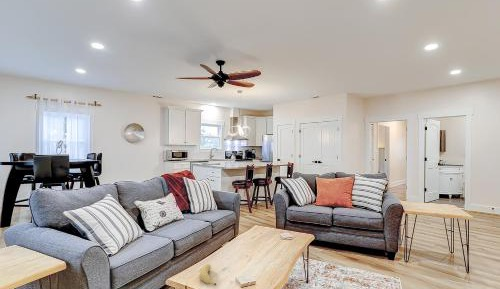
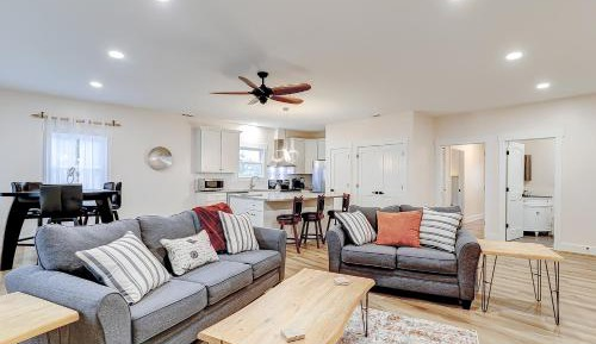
- banana [199,263,217,286]
